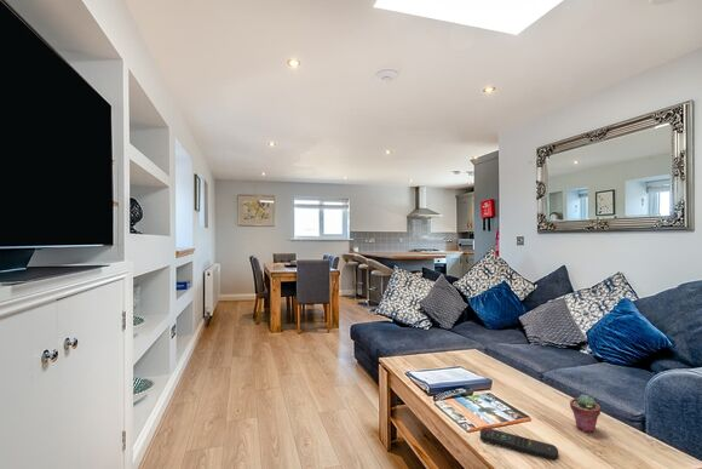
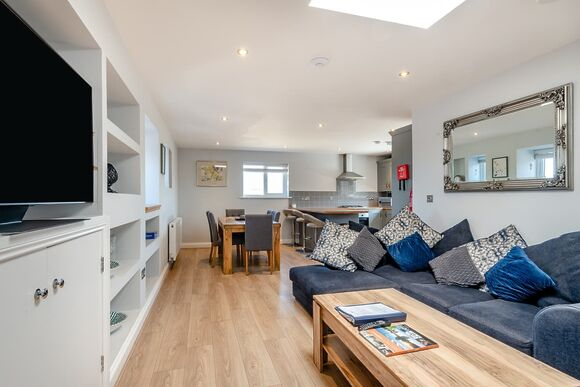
- remote control [479,427,559,462]
- potted succulent [569,394,602,433]
